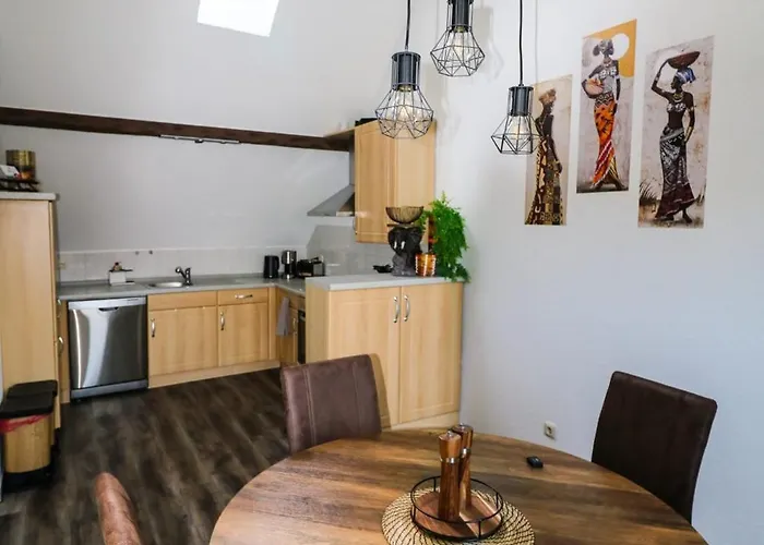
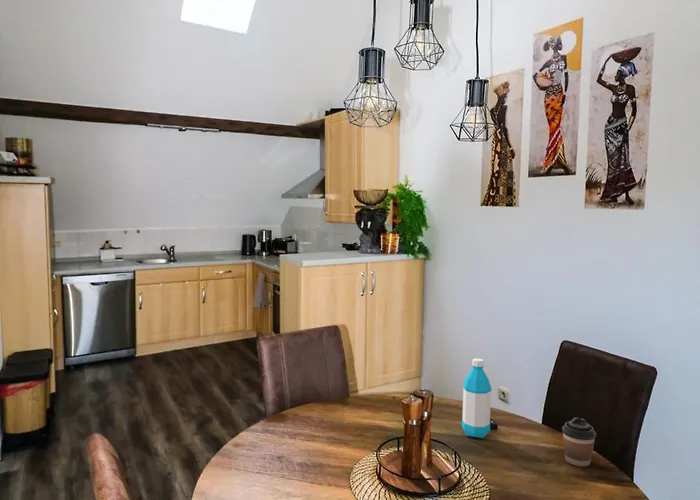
+ water bottle [461,357,493,439]
+ coffee cup [561,417,597,467]
